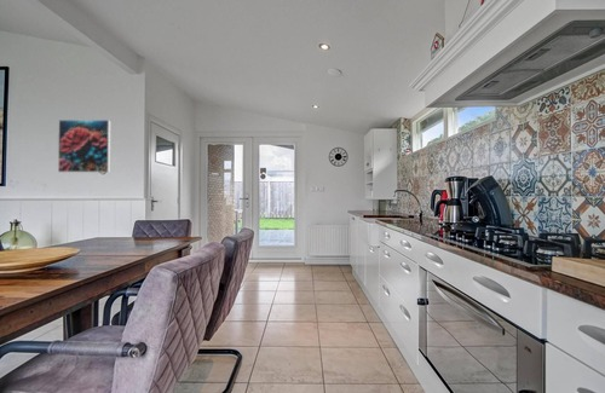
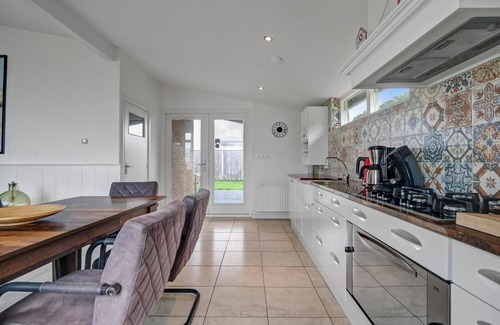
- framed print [57,119,111,174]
